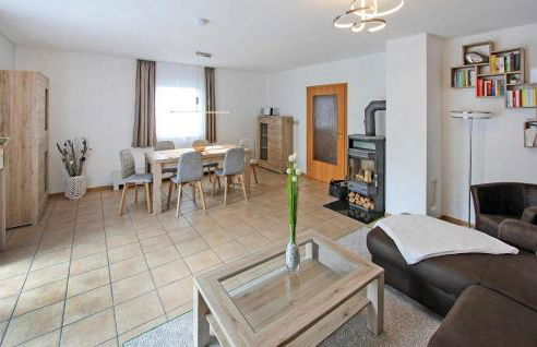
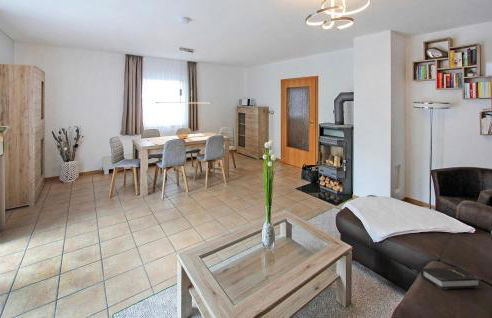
+ hardback book [420,266,482,290]
